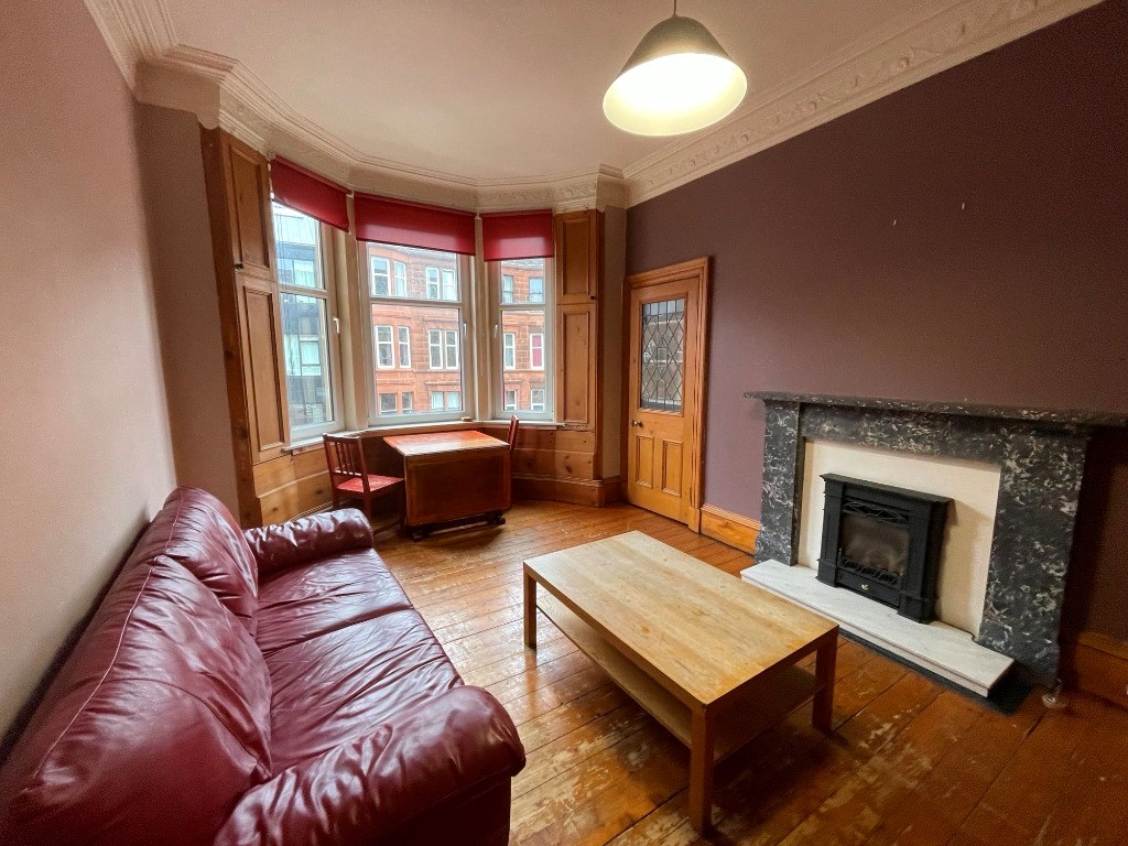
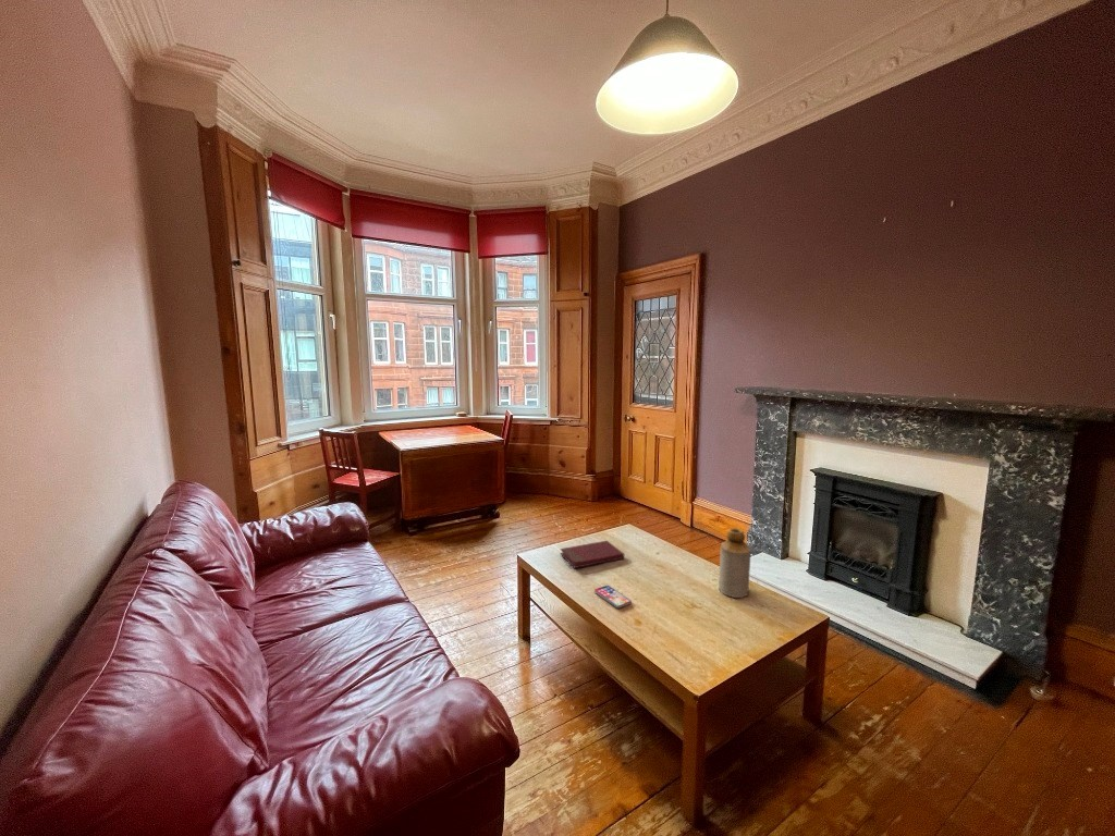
+ book [560,540,625,569]
+ smartphone [593,585,633,610]
+ bottle [718,527,751,599]
